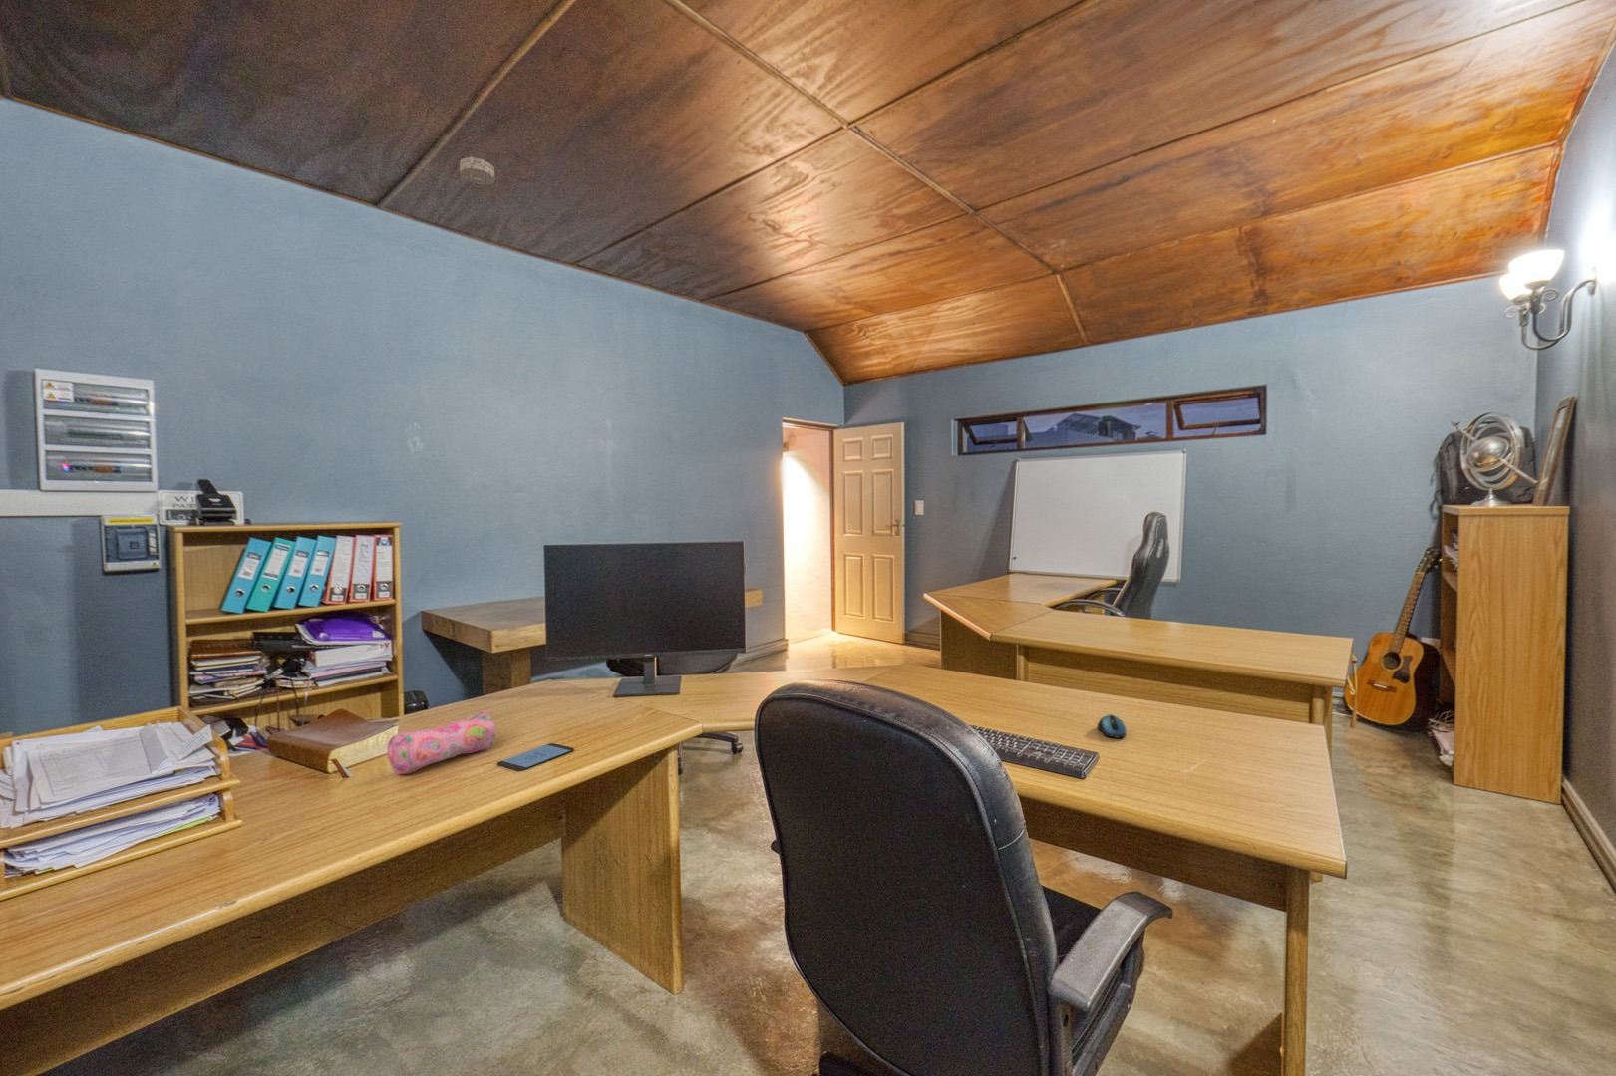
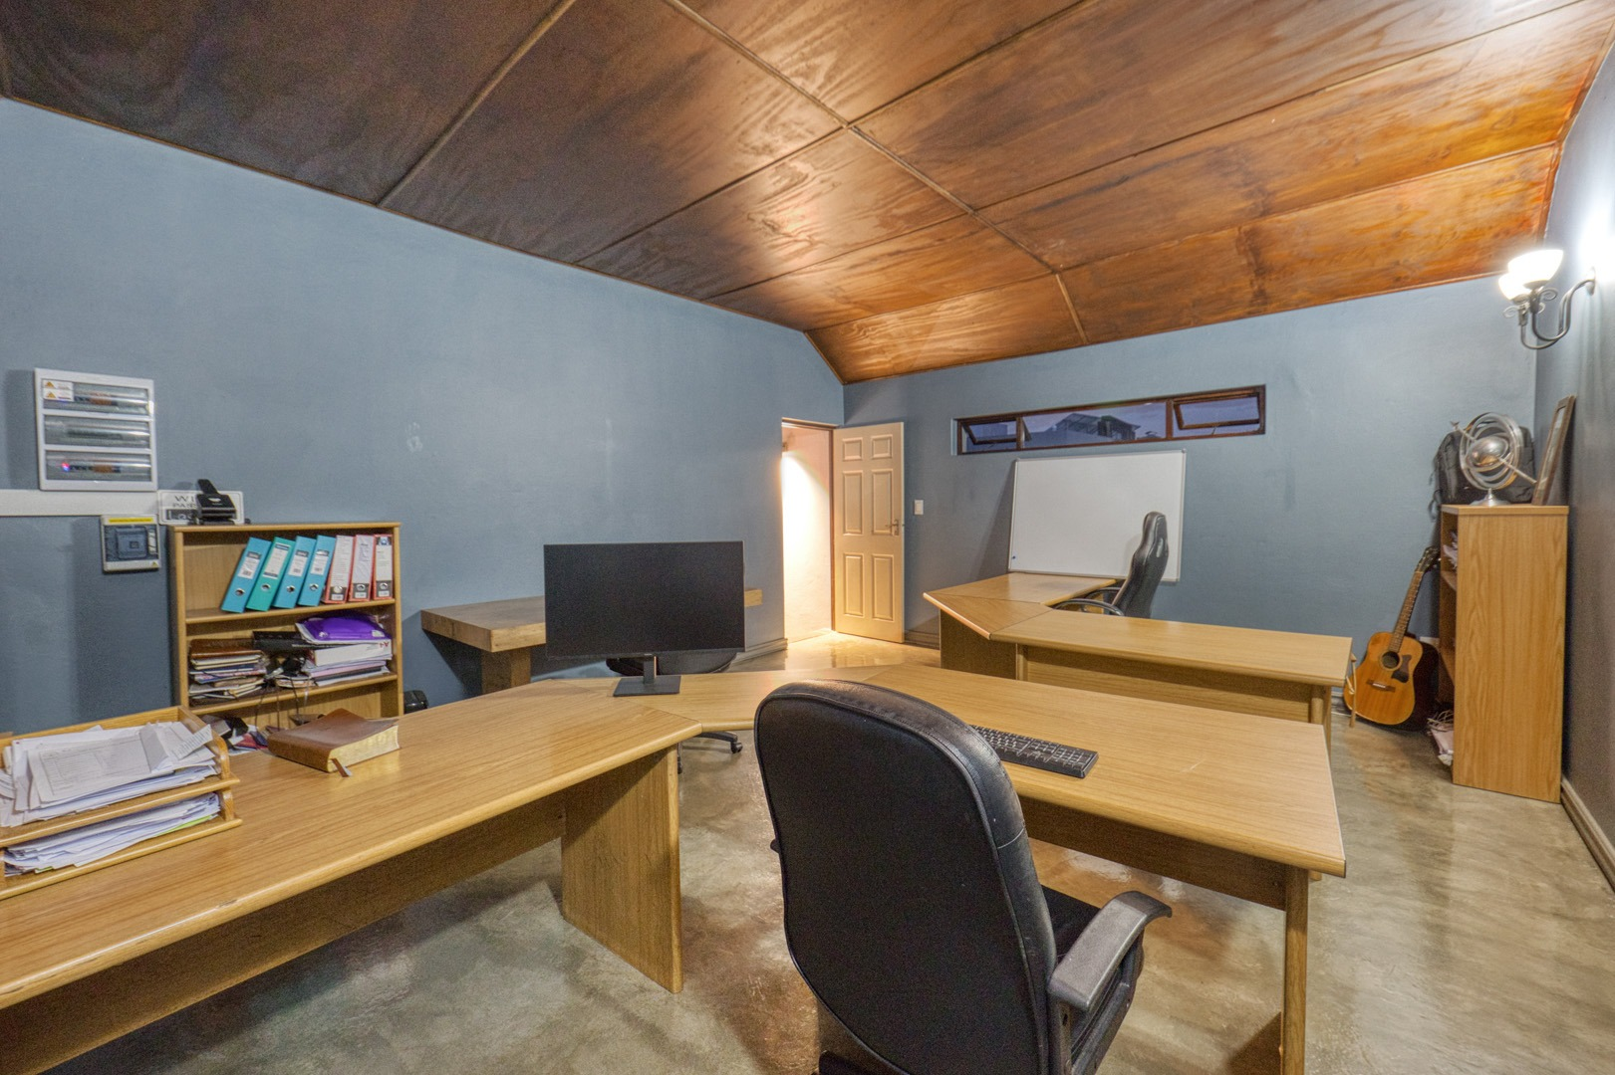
- smartphone [496,742,576,771]
- pencil case [386,711,496,775]
- smoke detector [459,155,495,185]
- computer mouse [1096,713,1127,740]
